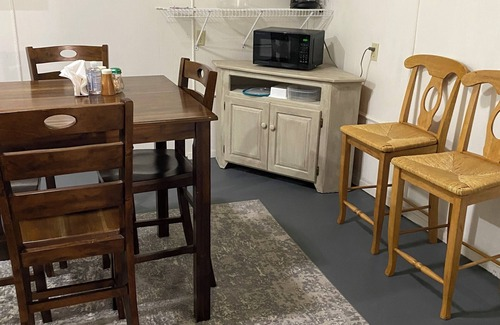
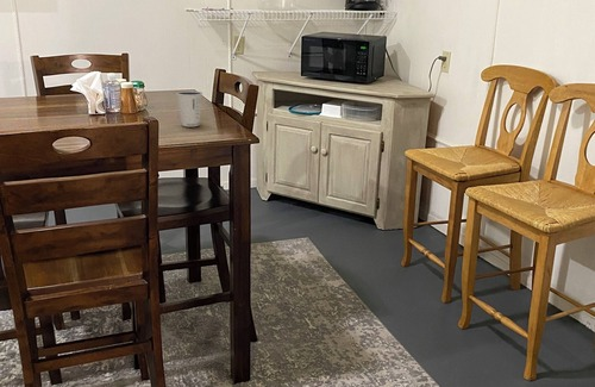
+ dixie cup [175,90,203,127]
